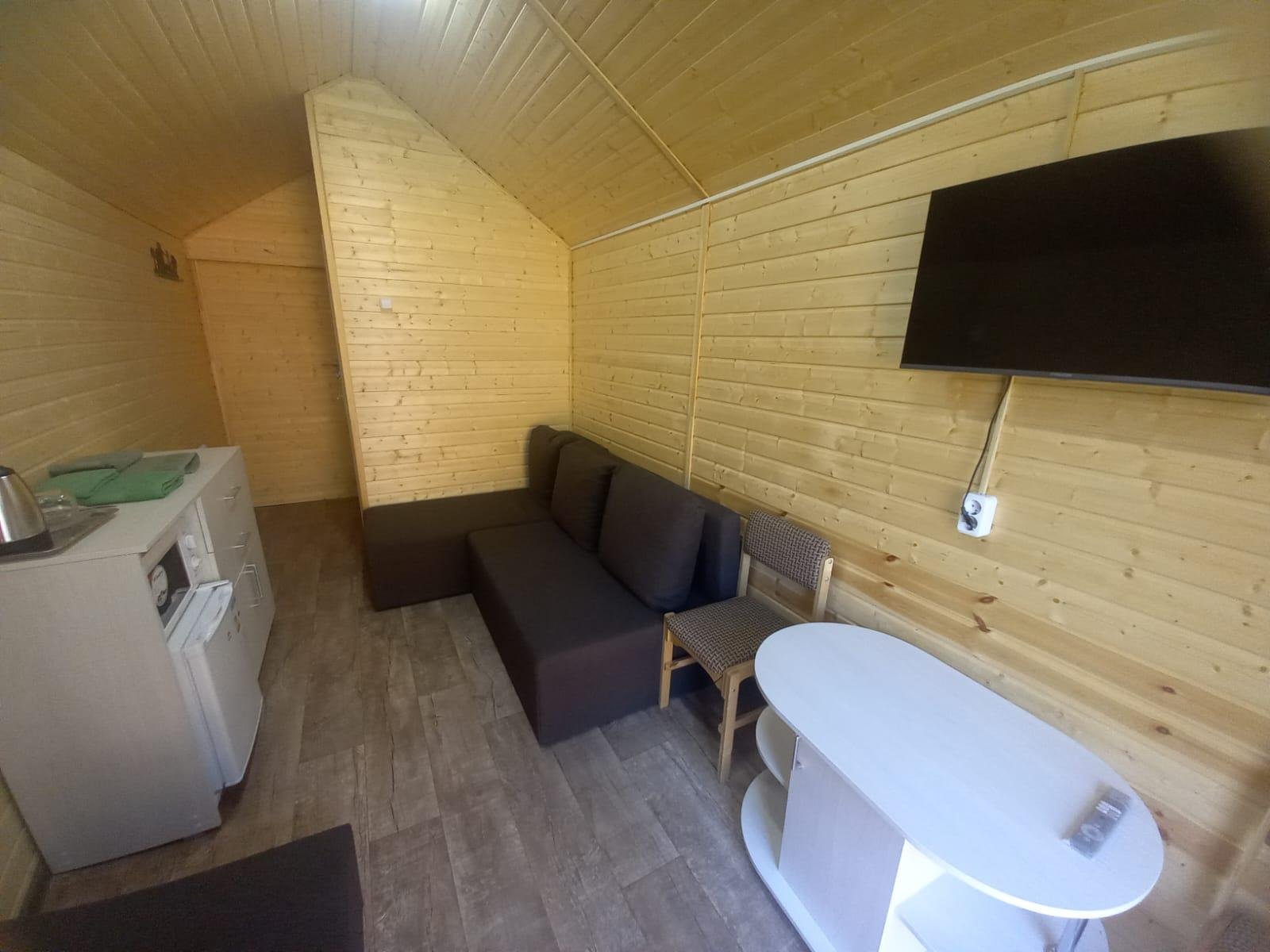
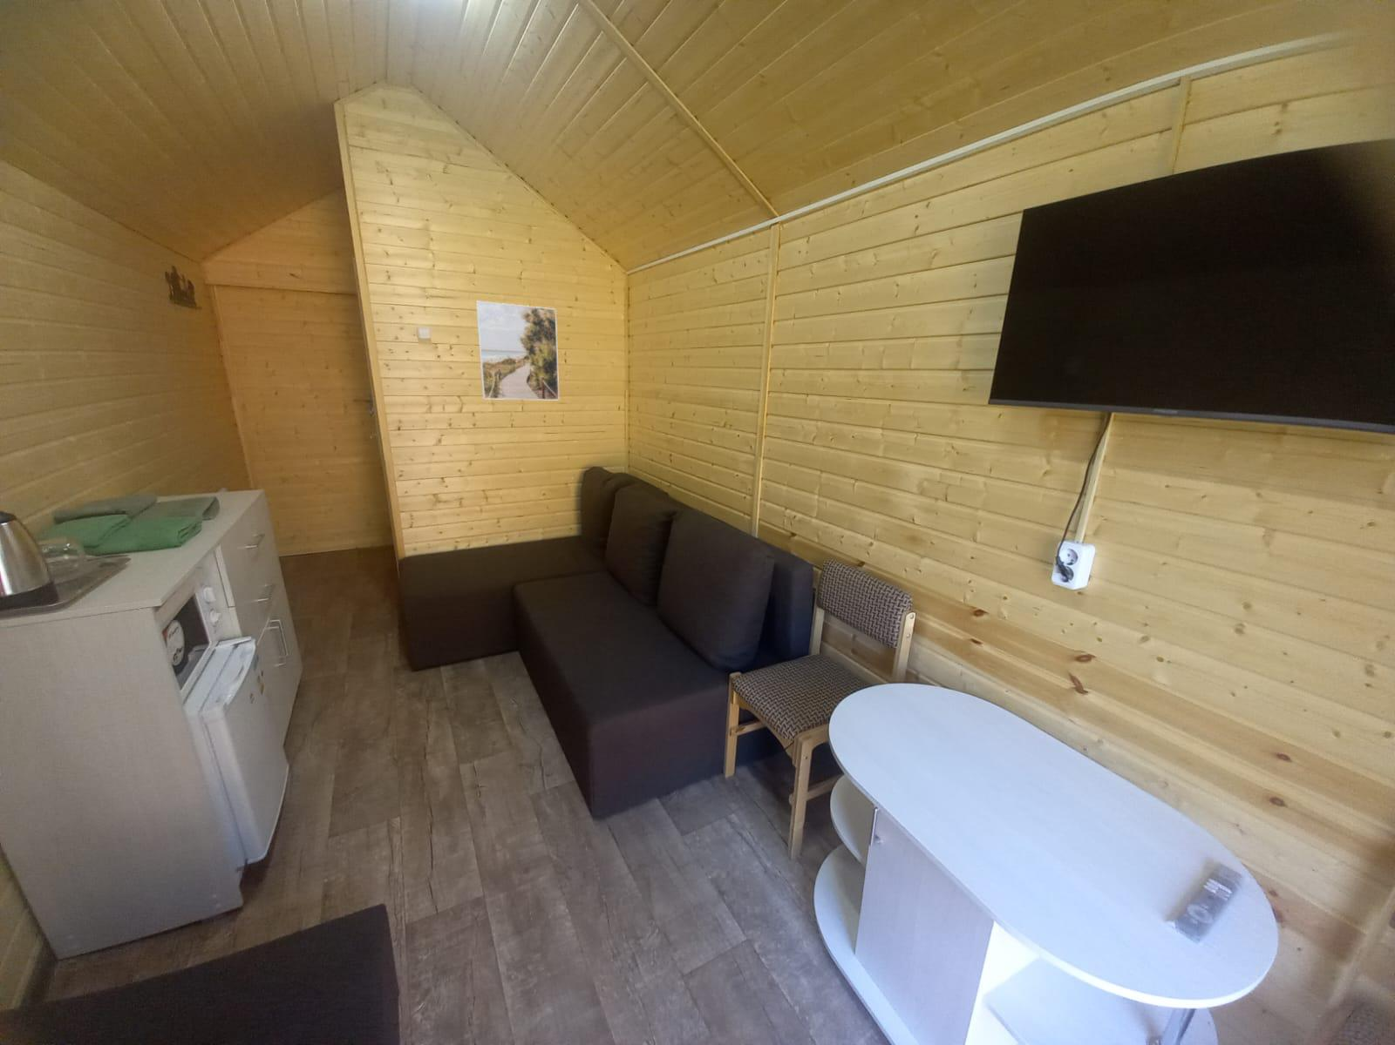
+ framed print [476,301,560,402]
